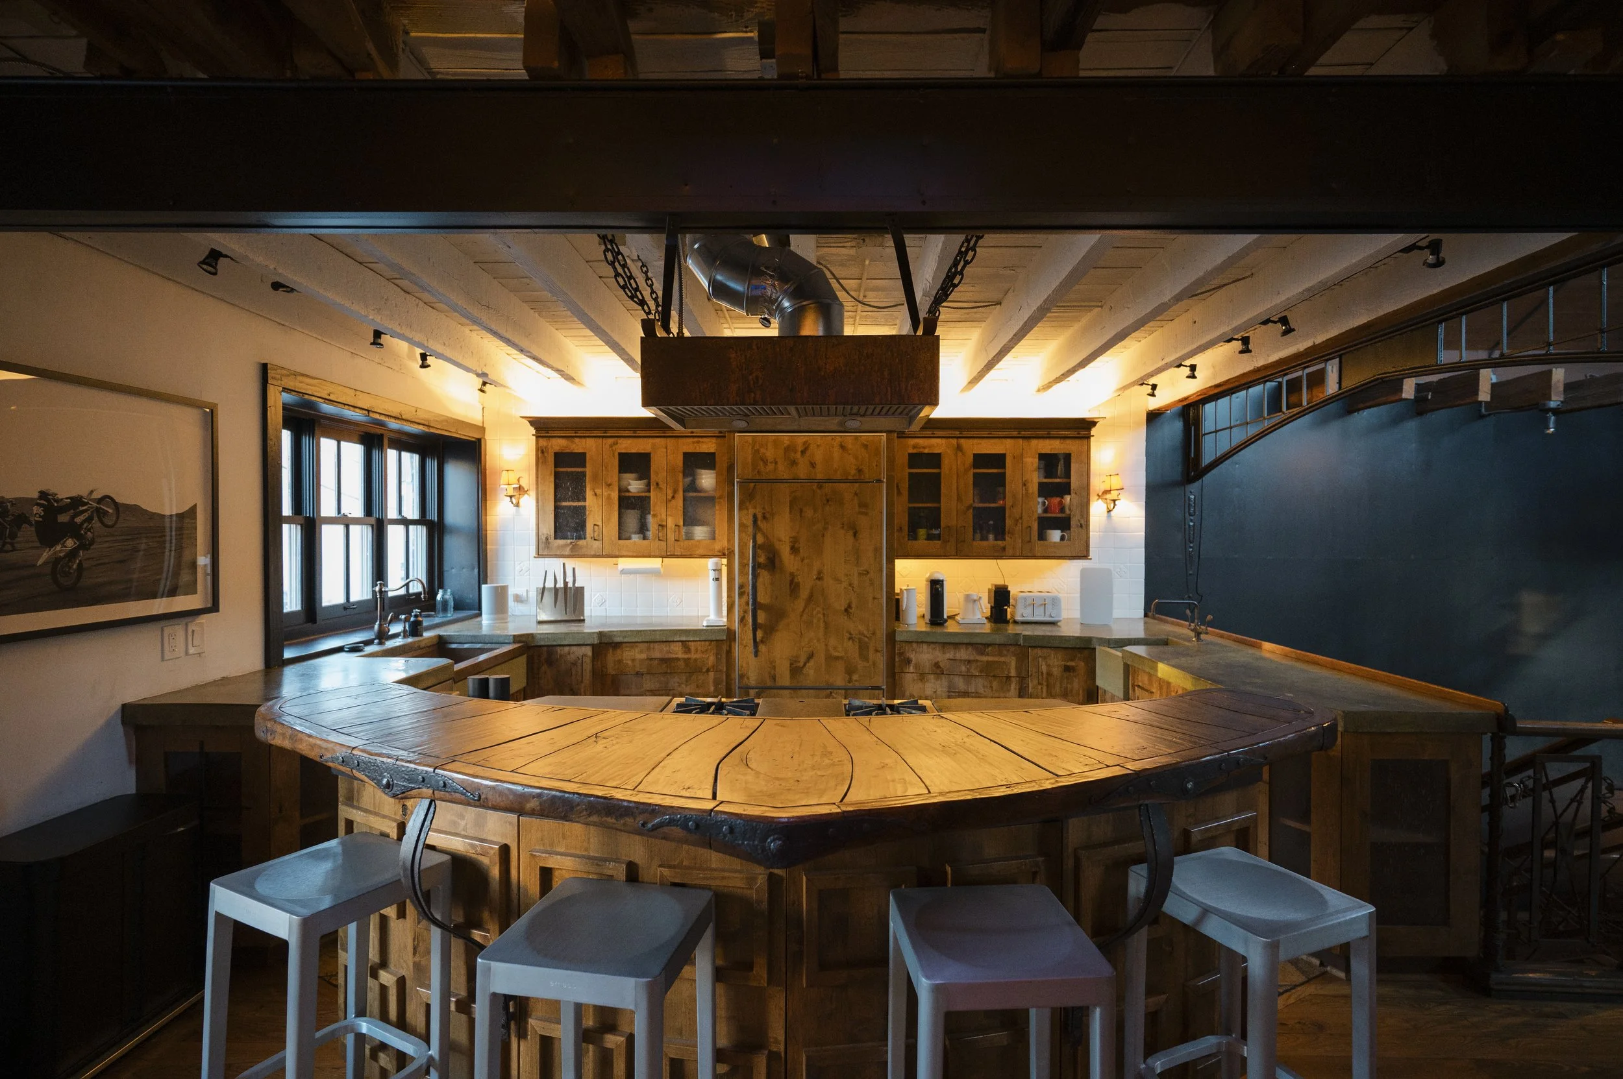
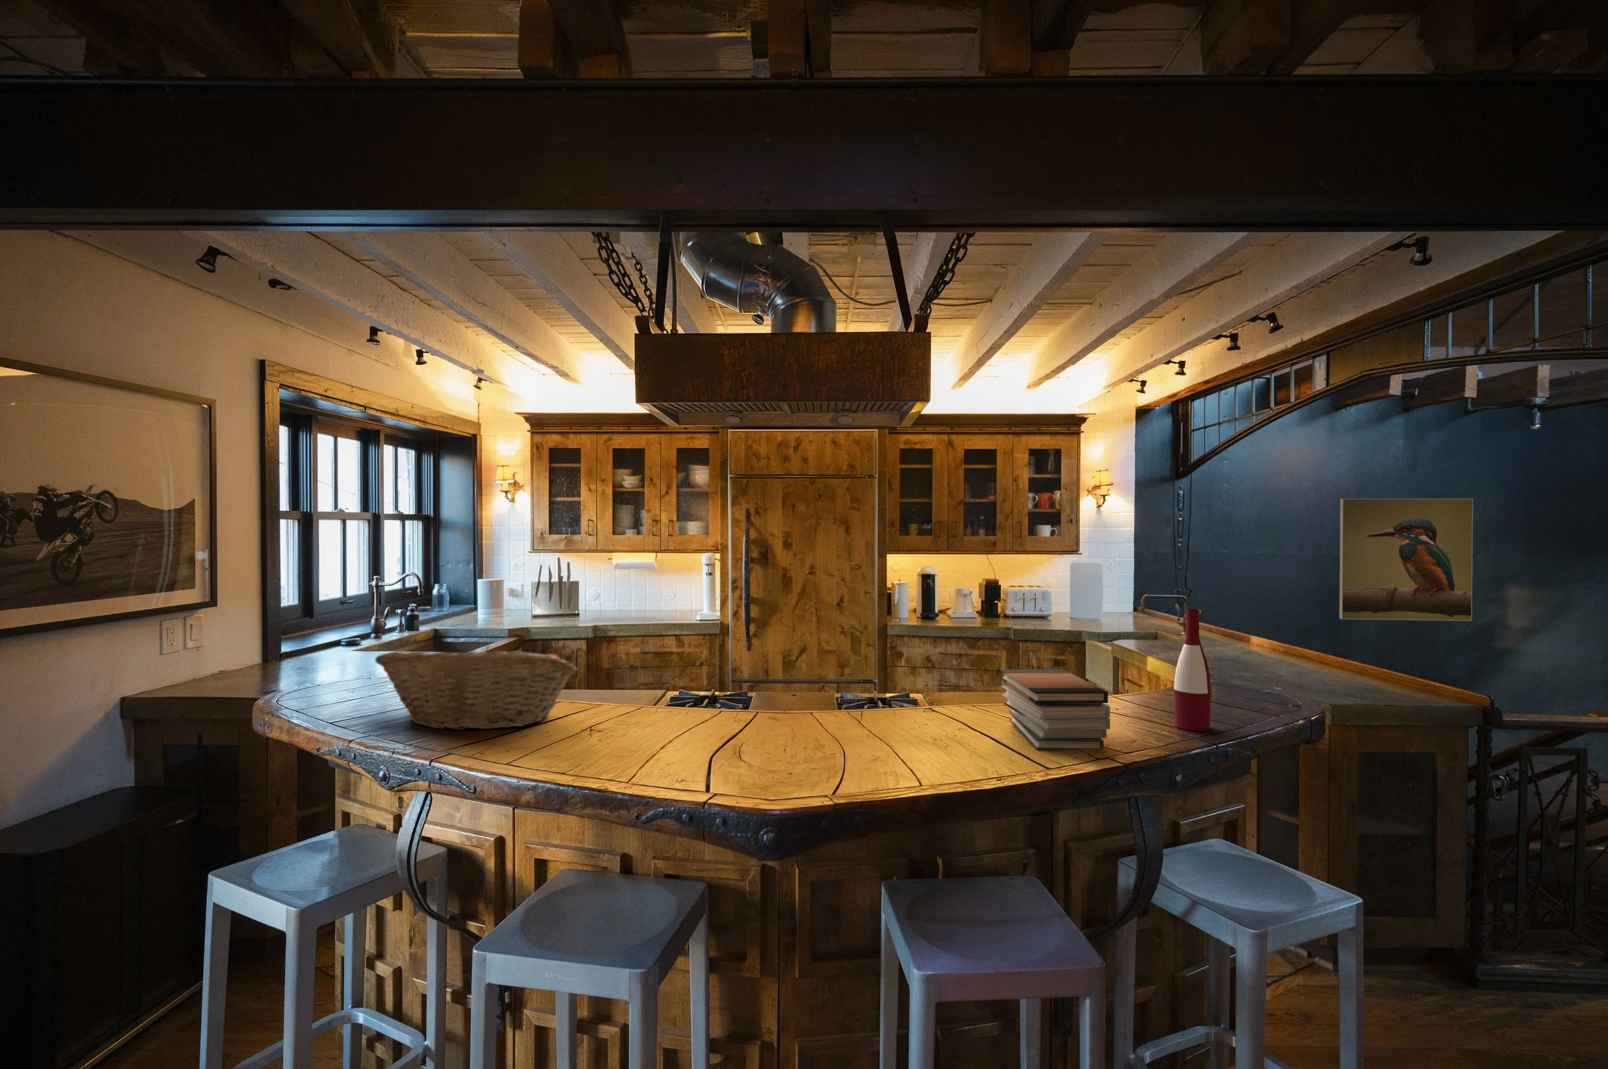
+ fruit basket [375,645,578,731]
+ alcohol [1173,608,1212,731]
+ book stack [999,668,1111,750]
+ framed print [1338,499,1473,622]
